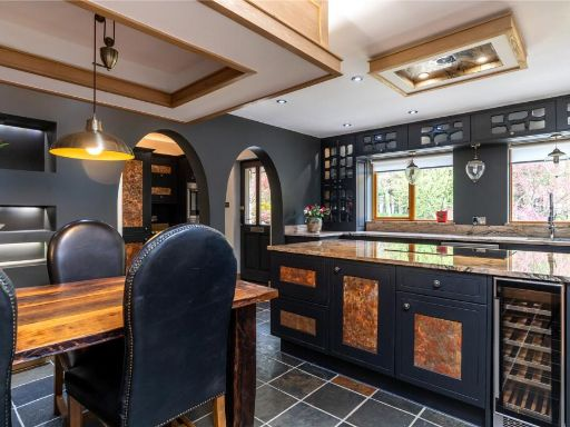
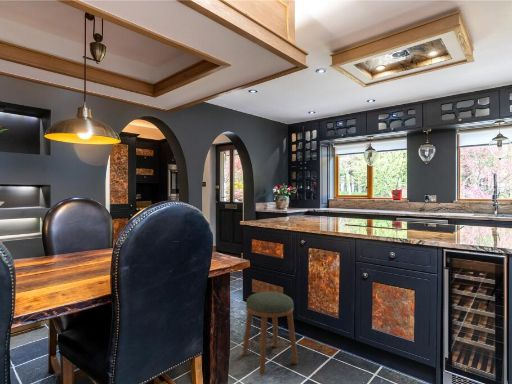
+ stool [242,291,299,375]
